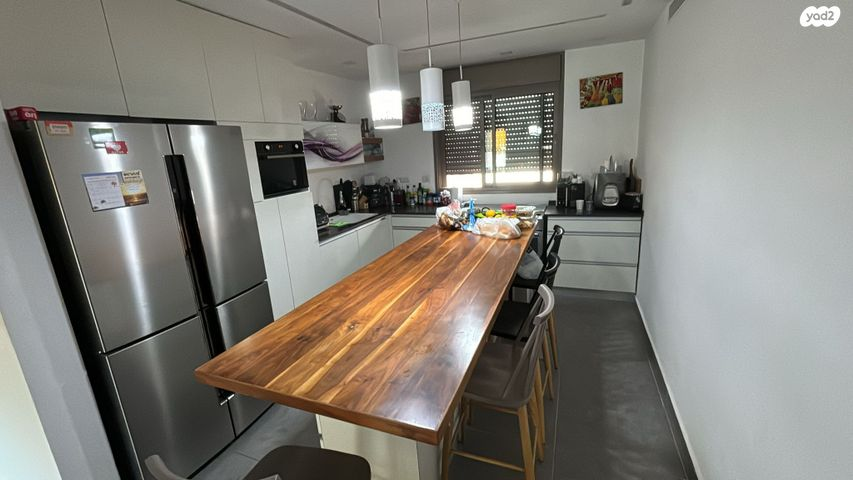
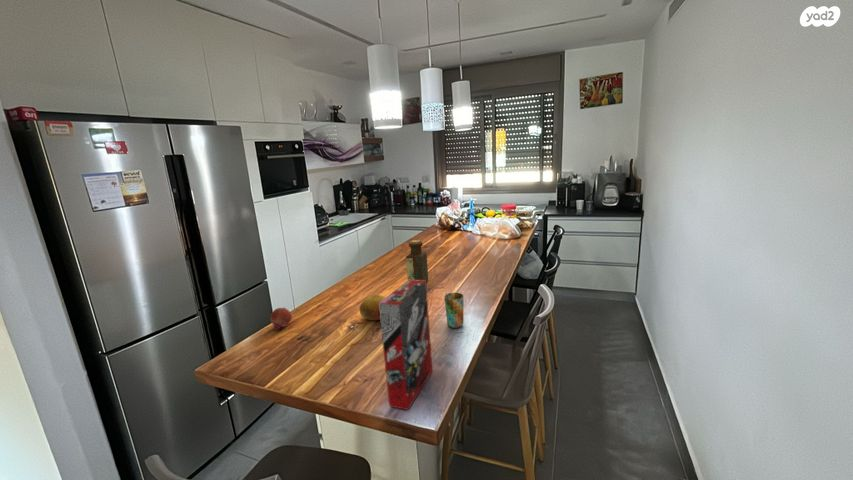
+ fruit [358,294,386,321]
+ fruit [269,307,293,332]
+ cup [443,292,465,329]
+ bottle [405,239,429,283]
+ cereal box [379,279,433,411]
